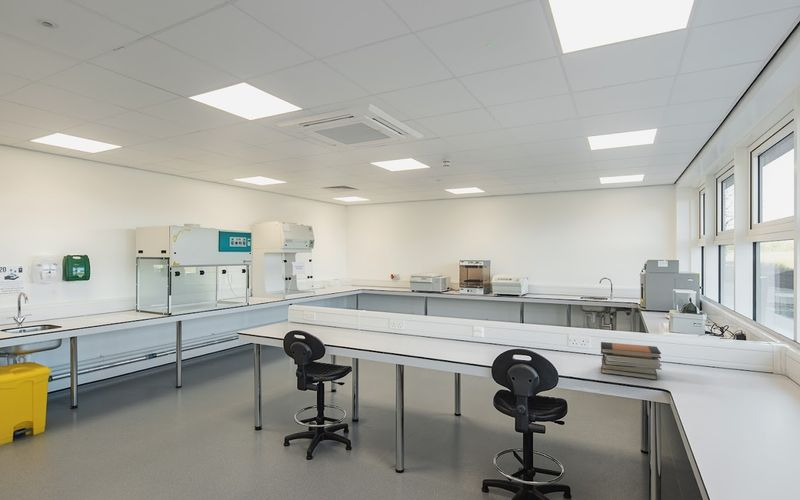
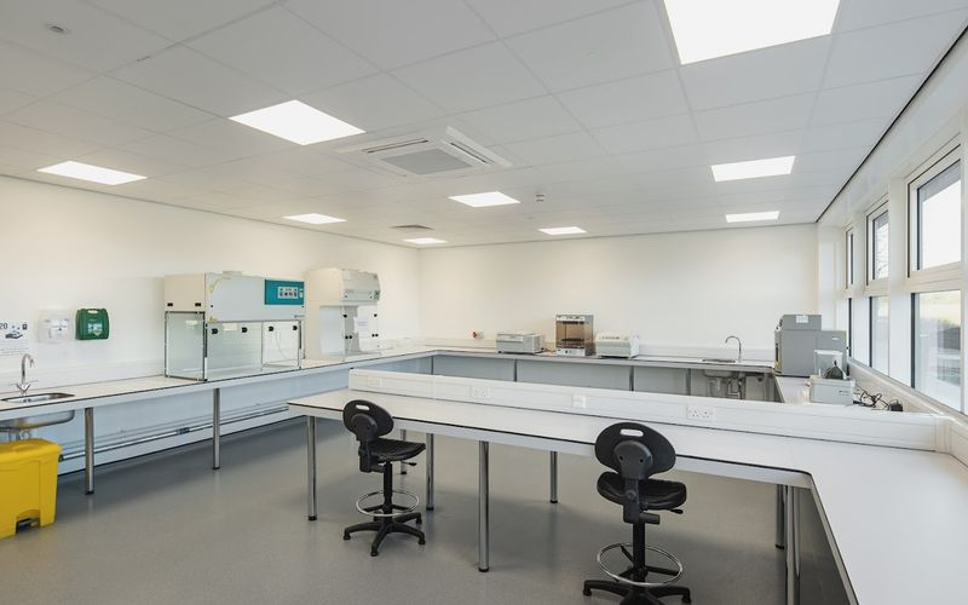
- book stack [600,341,663,381]
